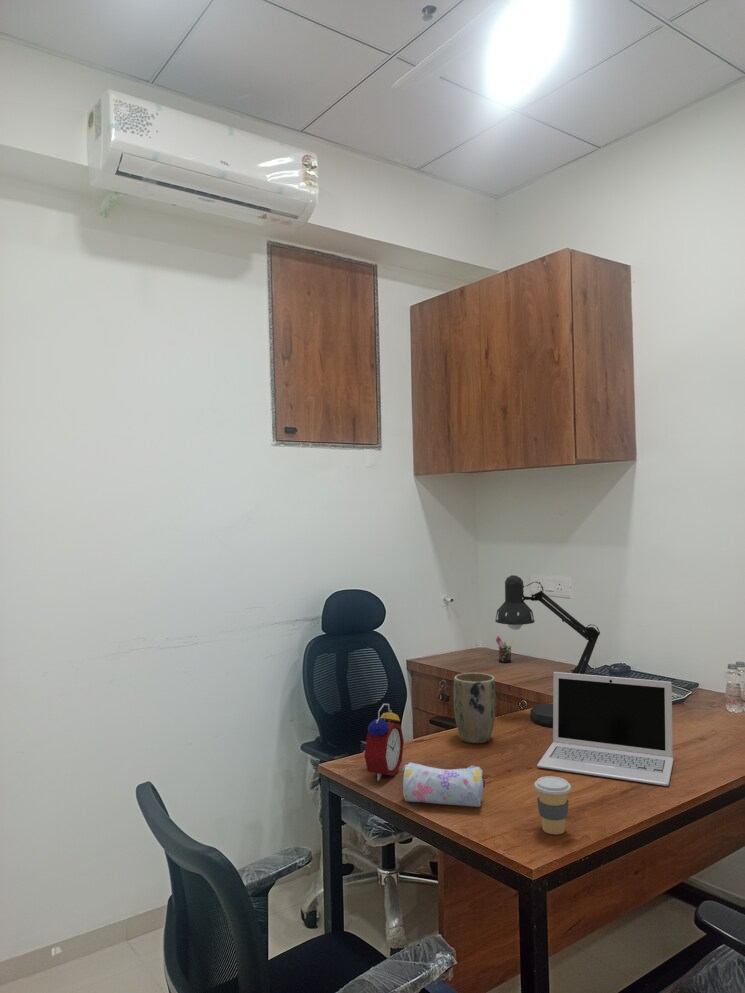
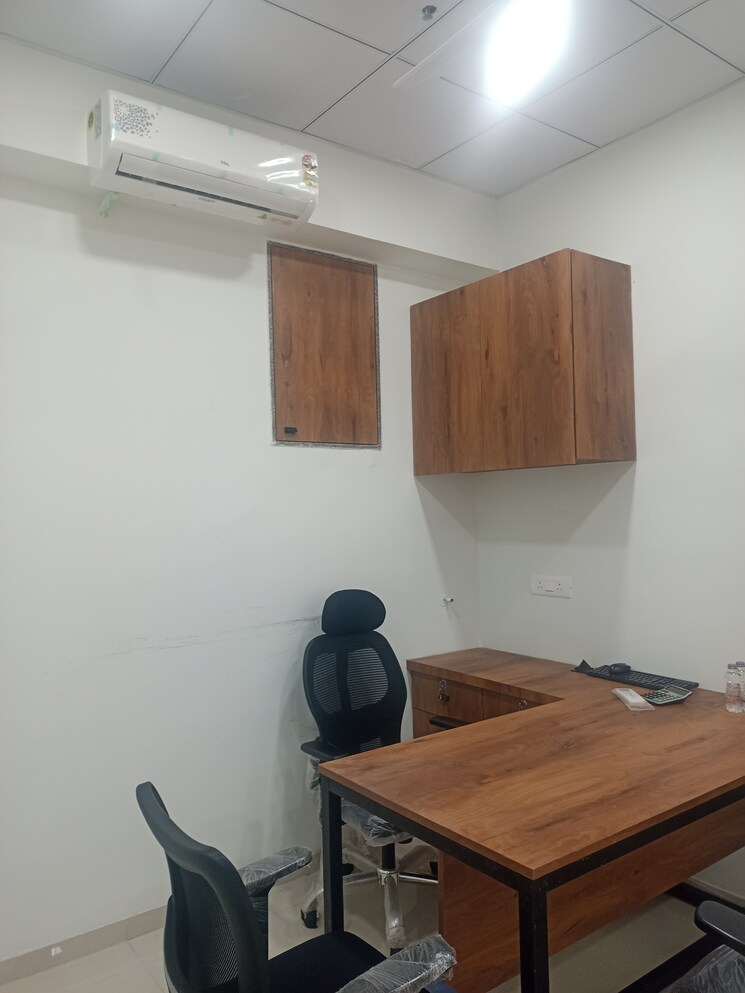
- alarm clock [360,703,405,782]
- plant pot [453,672,497,744]
- laptop [536,671,675,787]
- pen holder [495,635,515,664]
- coffee cup [533,775,572,835]
- desk lamp [494,574,601,728]
- pencil case [402,762,486,808]
